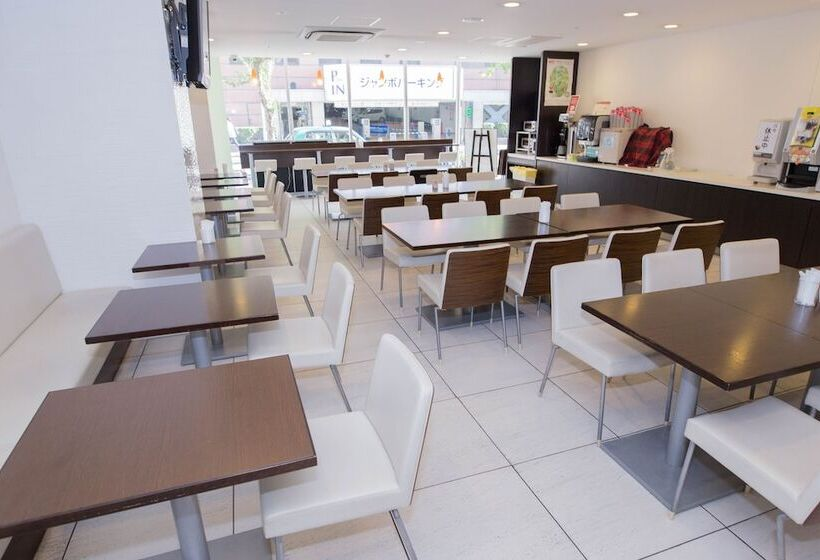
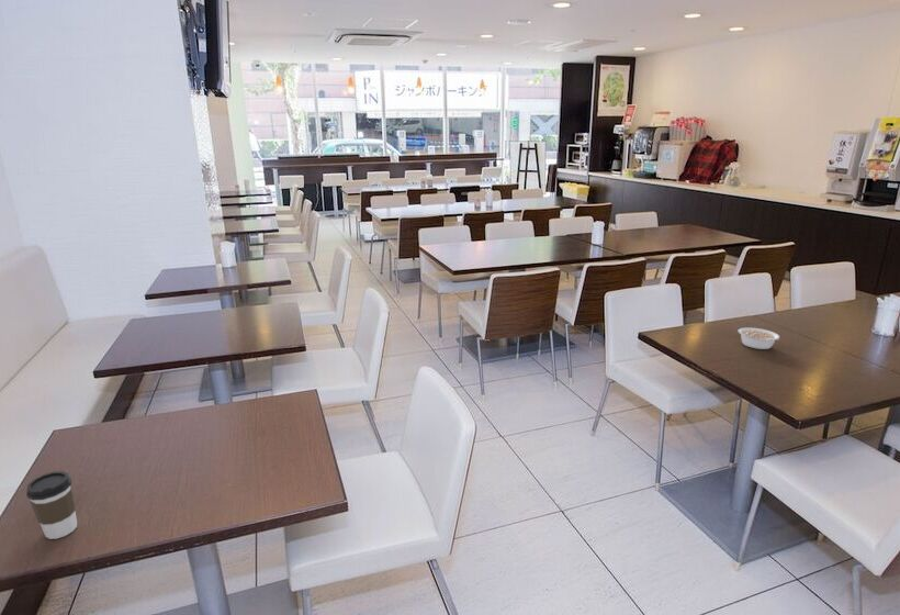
+ legume [736,326,780,350]
+ coffee cup [25,470,78,540]
